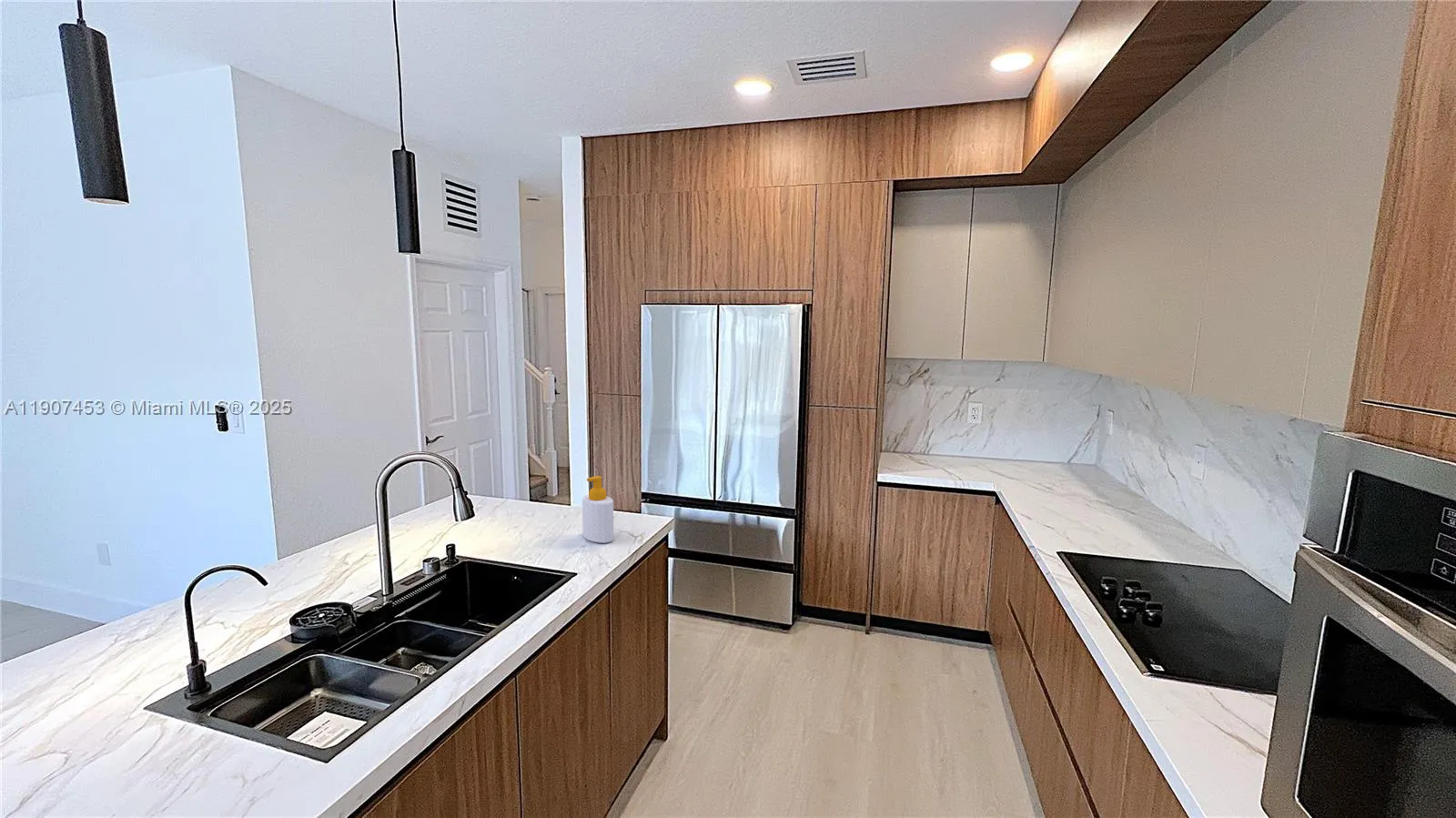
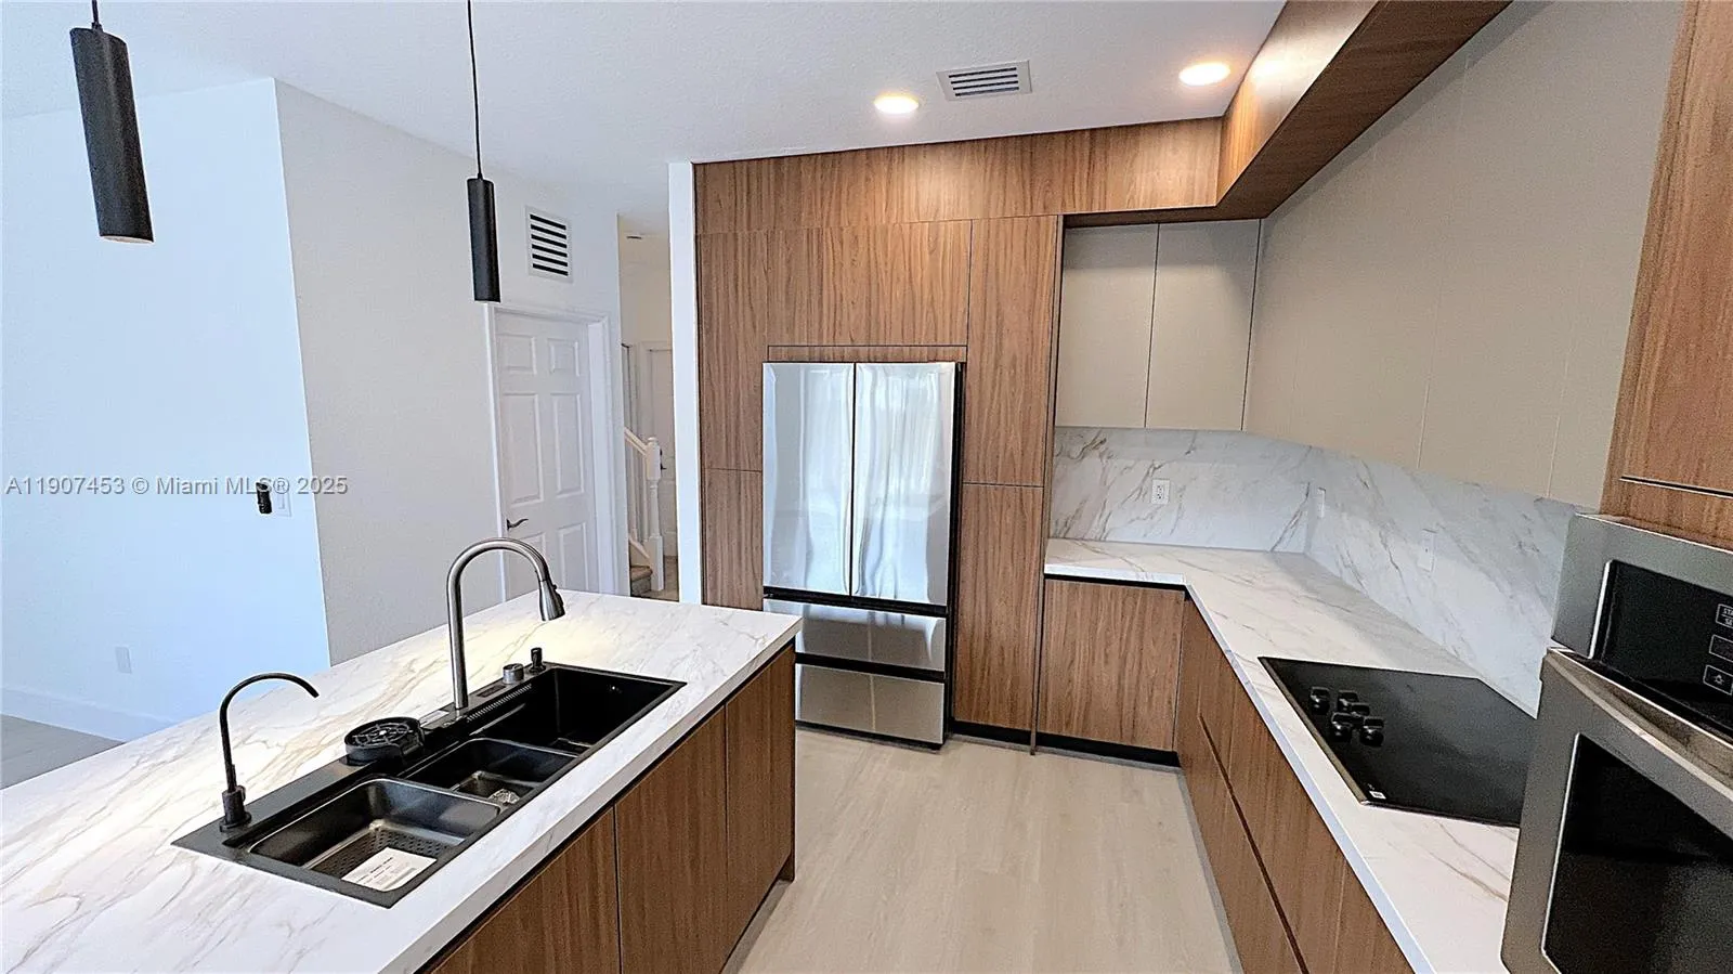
- soap bottle [581,475,614,544]
